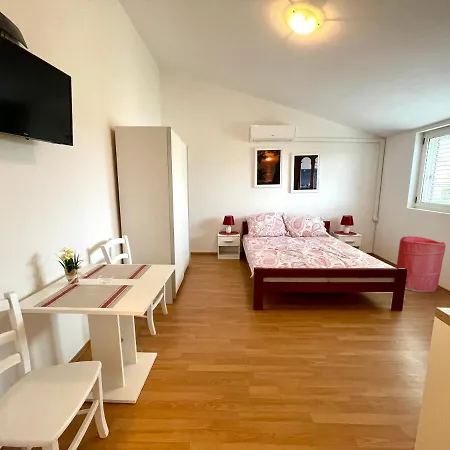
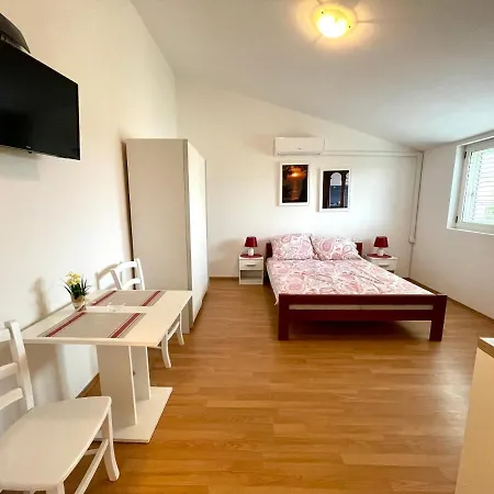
- laundry hamper [395,236,446,293]
